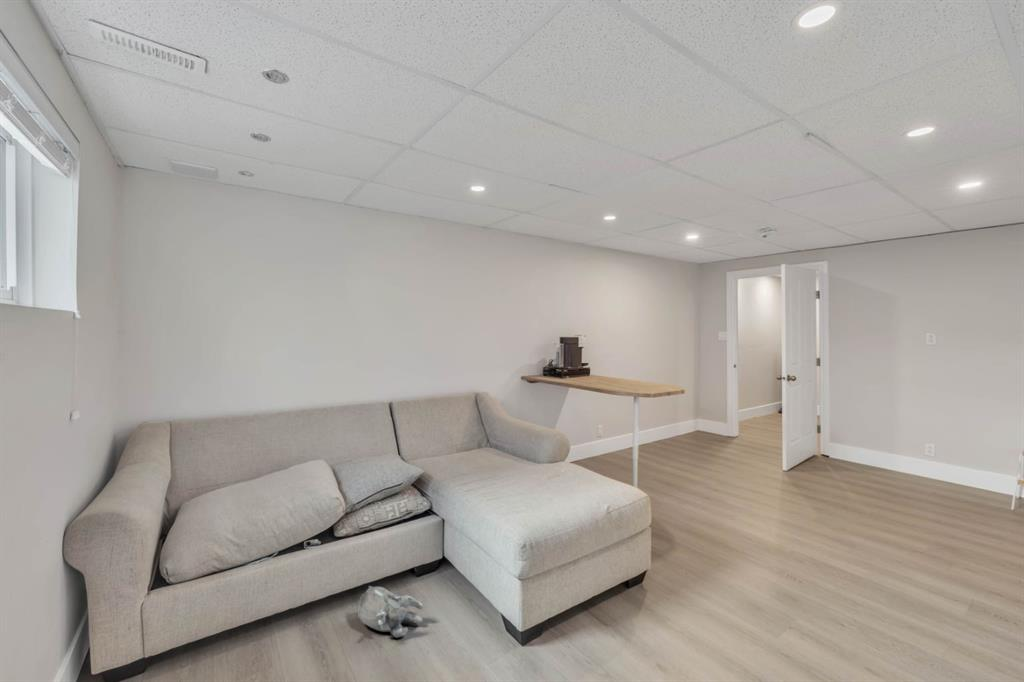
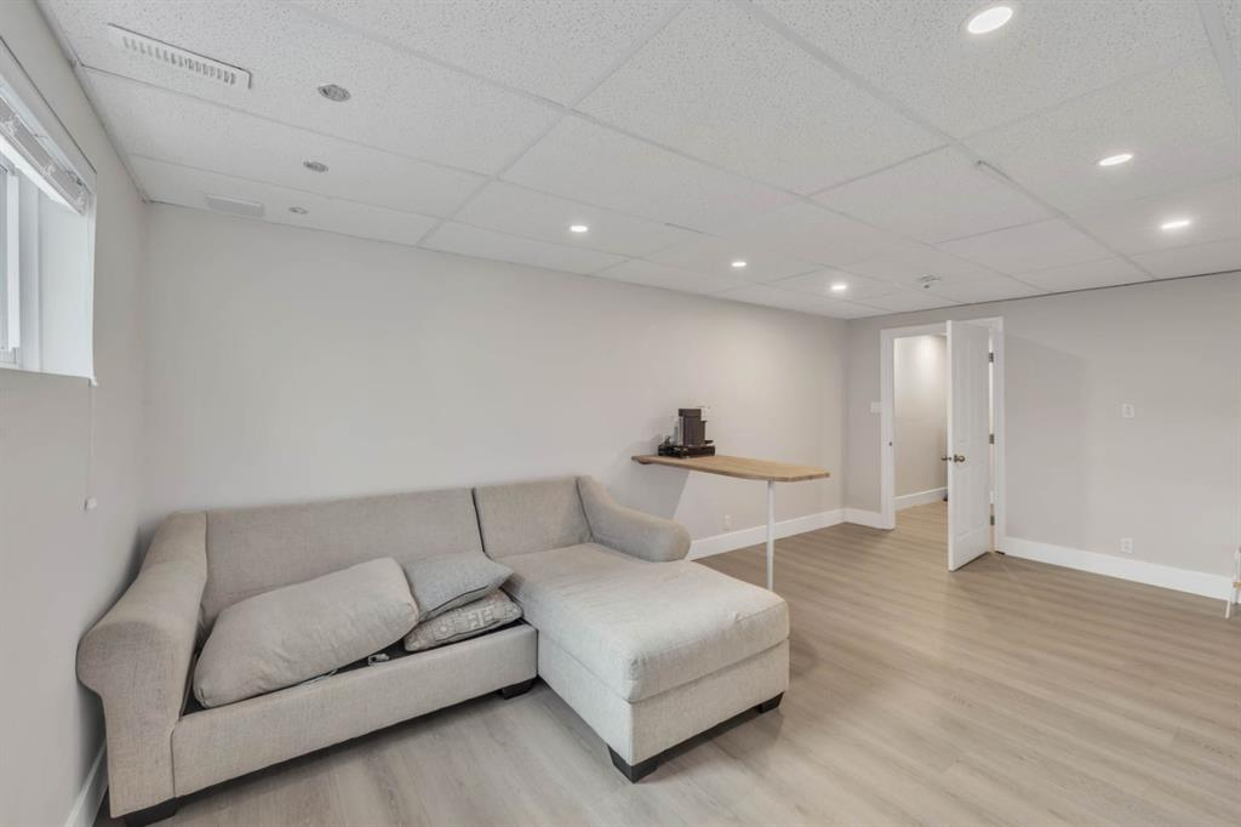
- plush toy [357,585,424,639]
